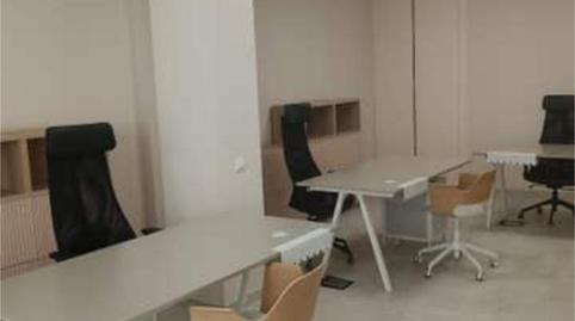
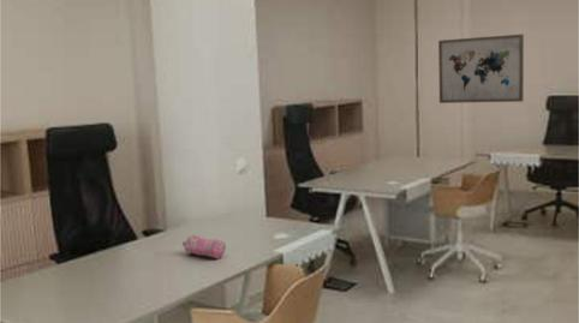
+ pencil case [181,234,227,259]
+ wall art [437,34,525,104]
